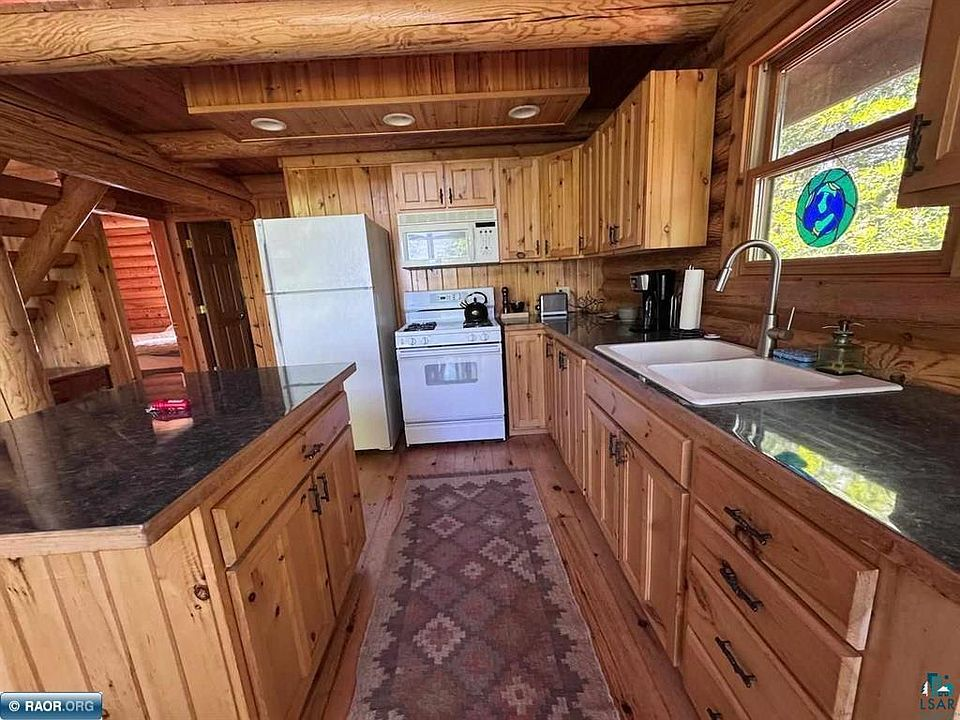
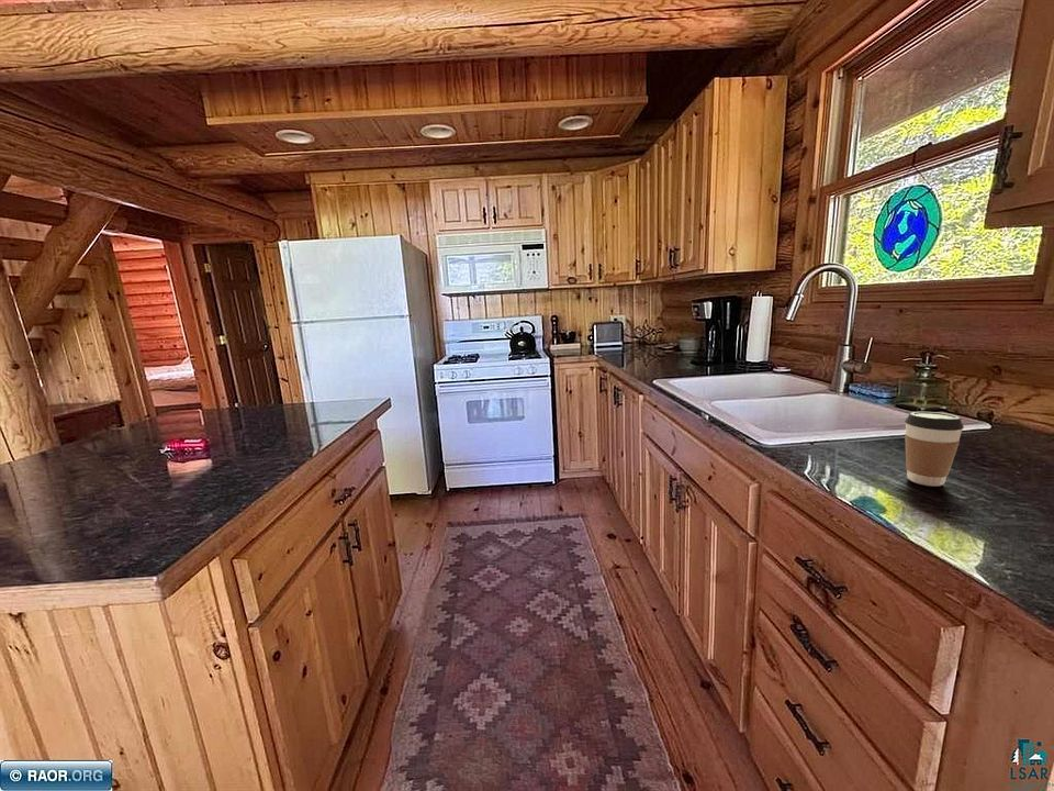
+ coffee cup [904,411,965,488]
